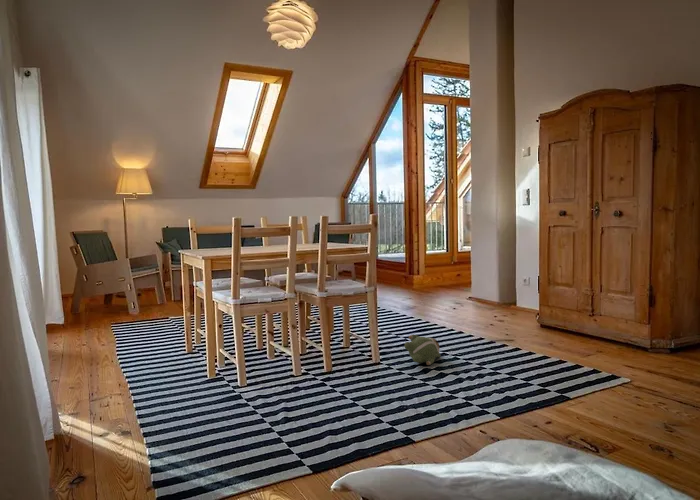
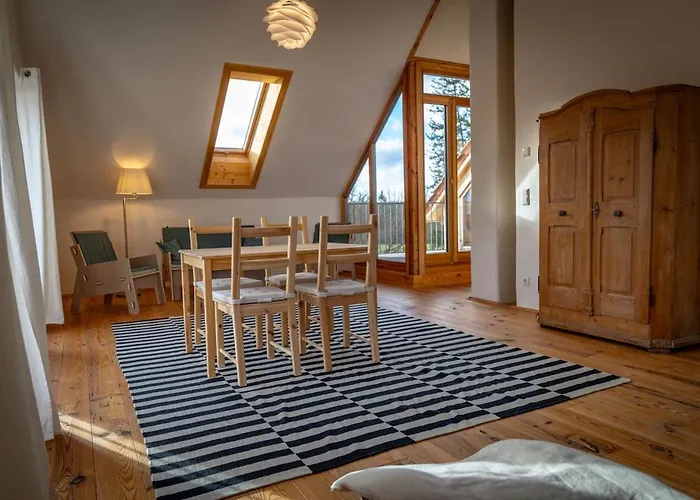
- plush toy [403,334,442,366]
